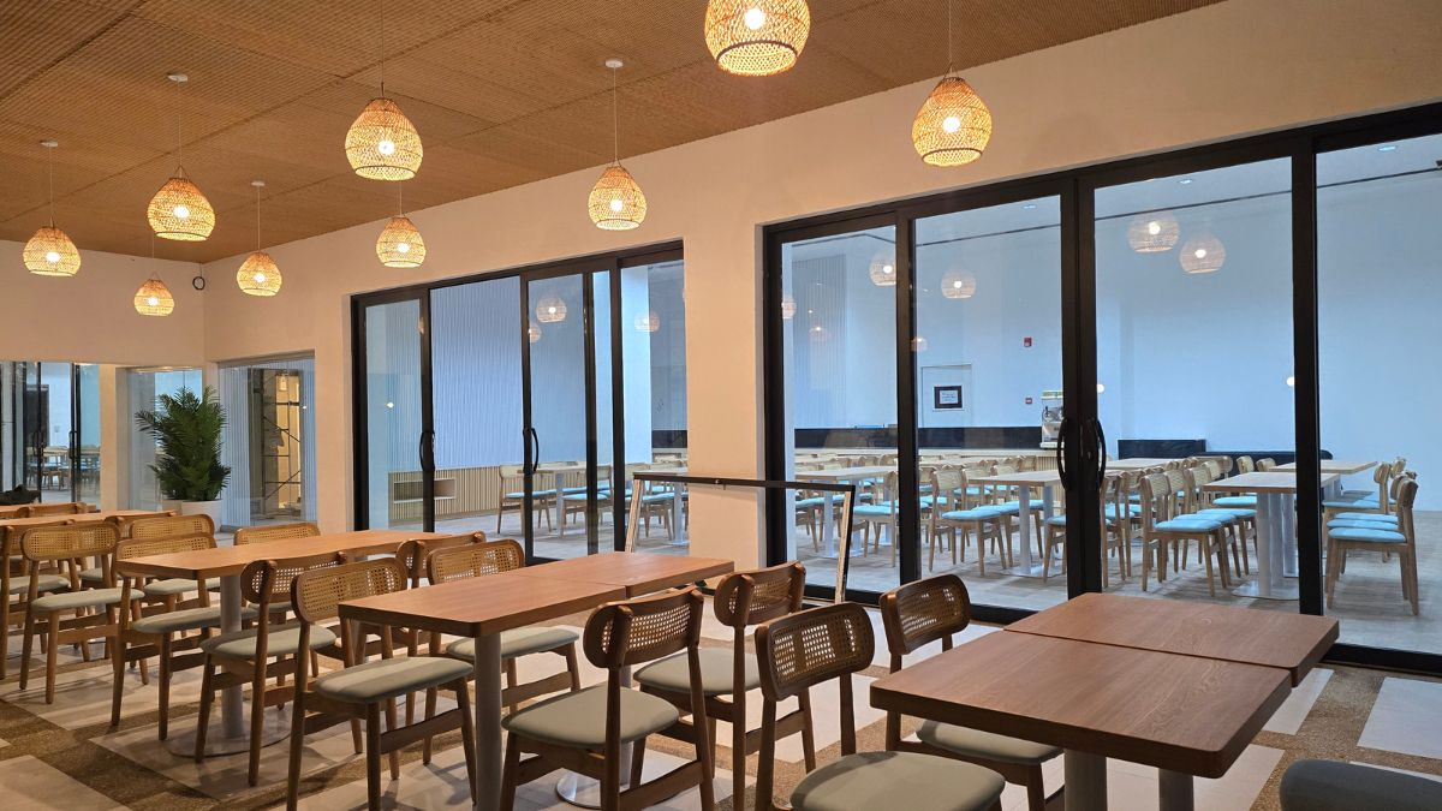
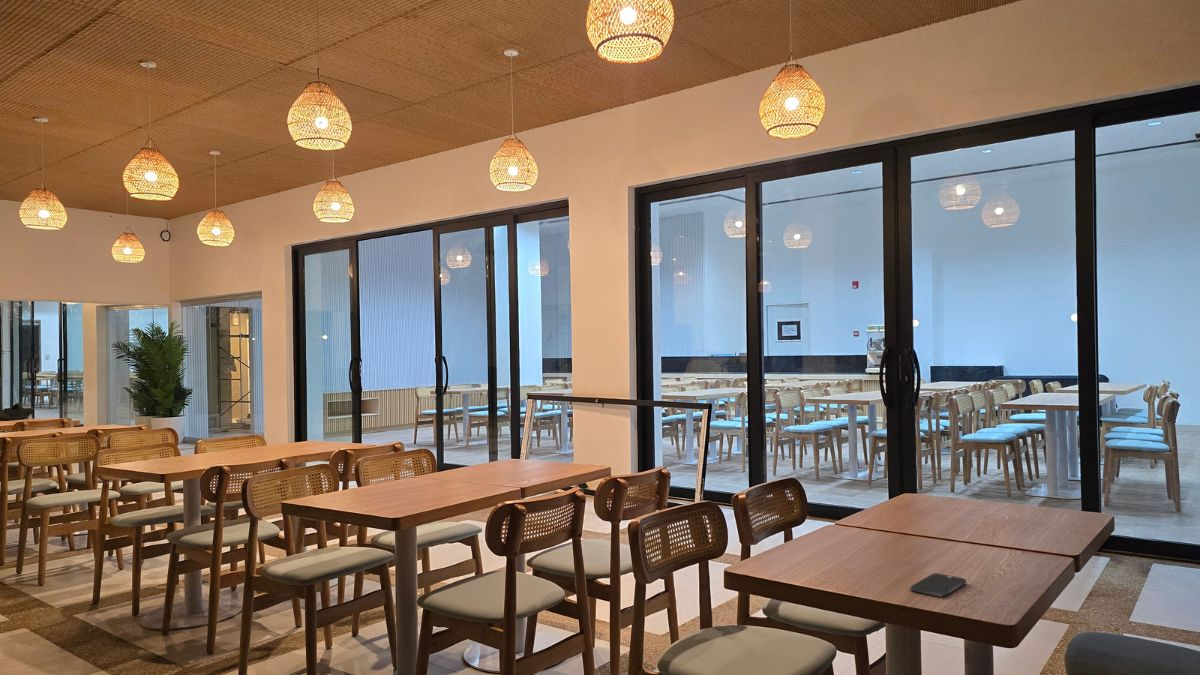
+ smartphone [909,572,967,598]
